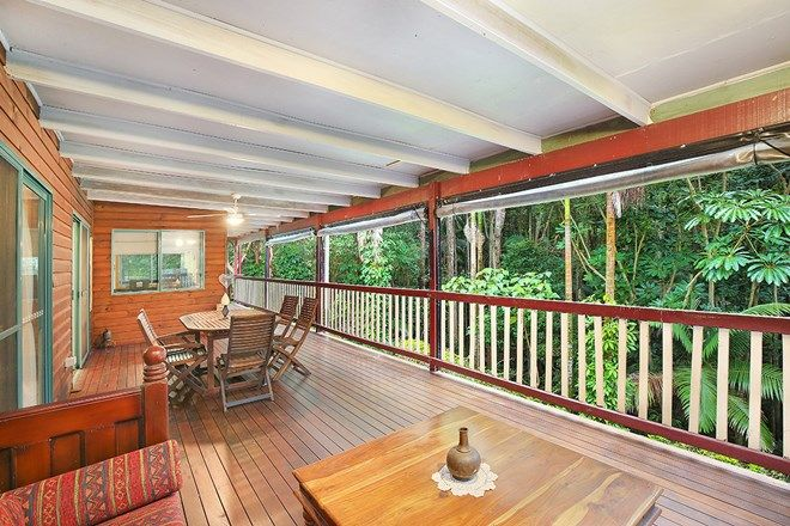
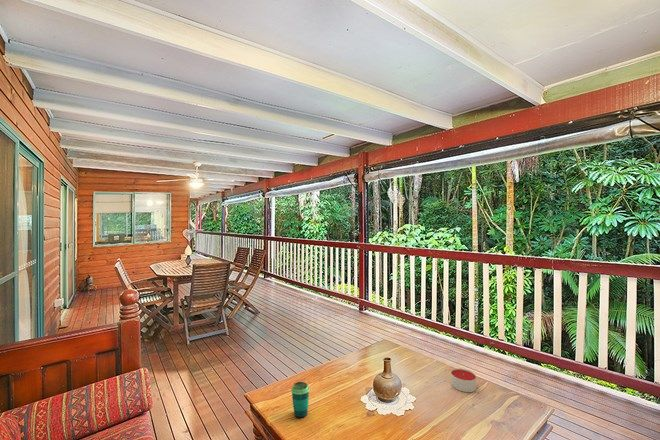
+ cup [290,381,310,419]
+ candle [450,368,477,393]
